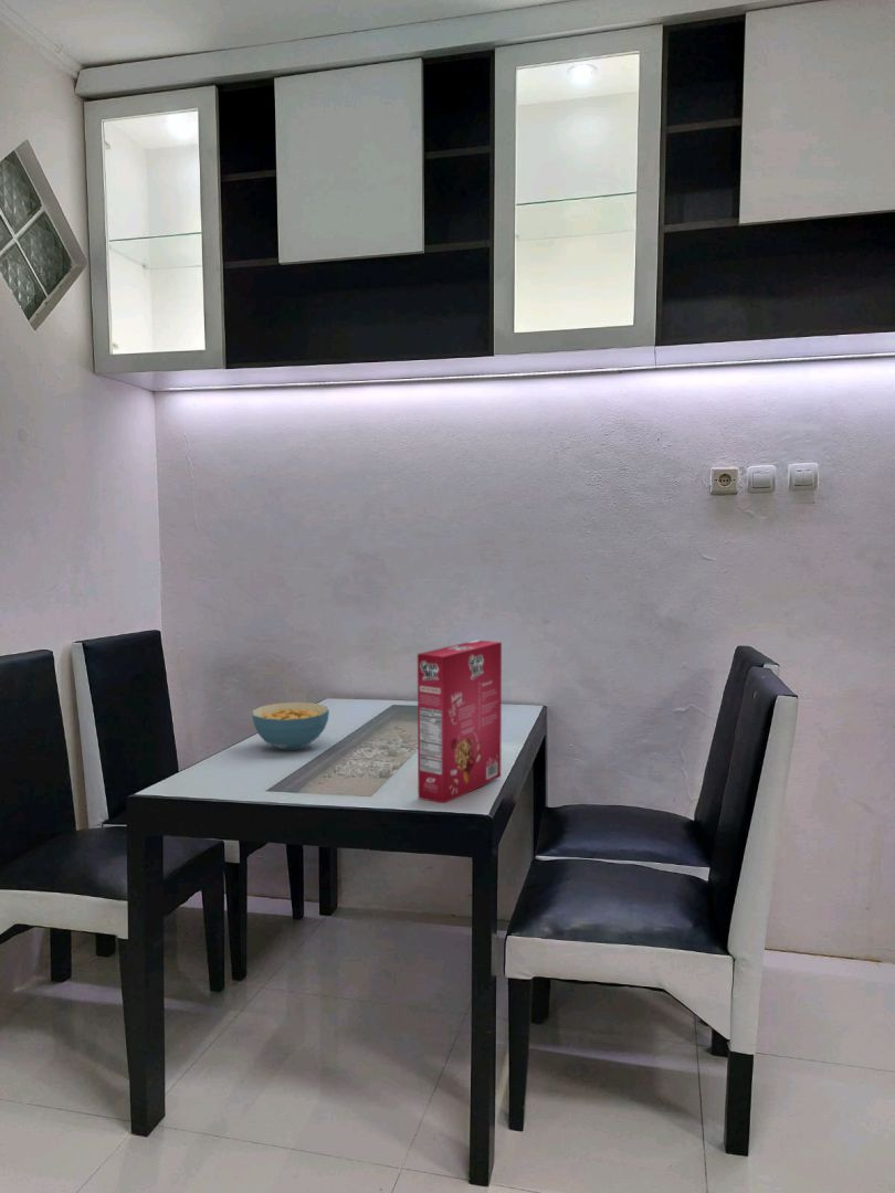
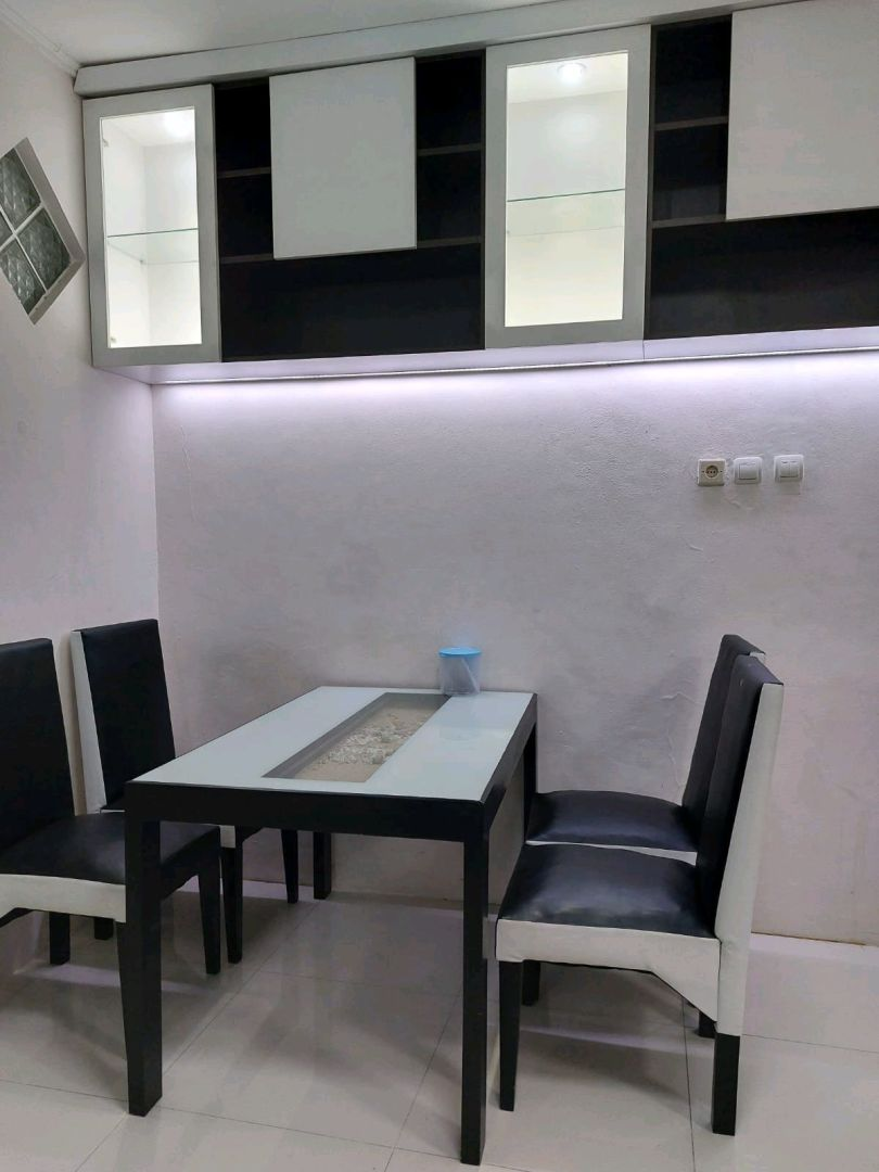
- cereal bowl [251,701,330,751]
- cereal box [417,638,503,804]
